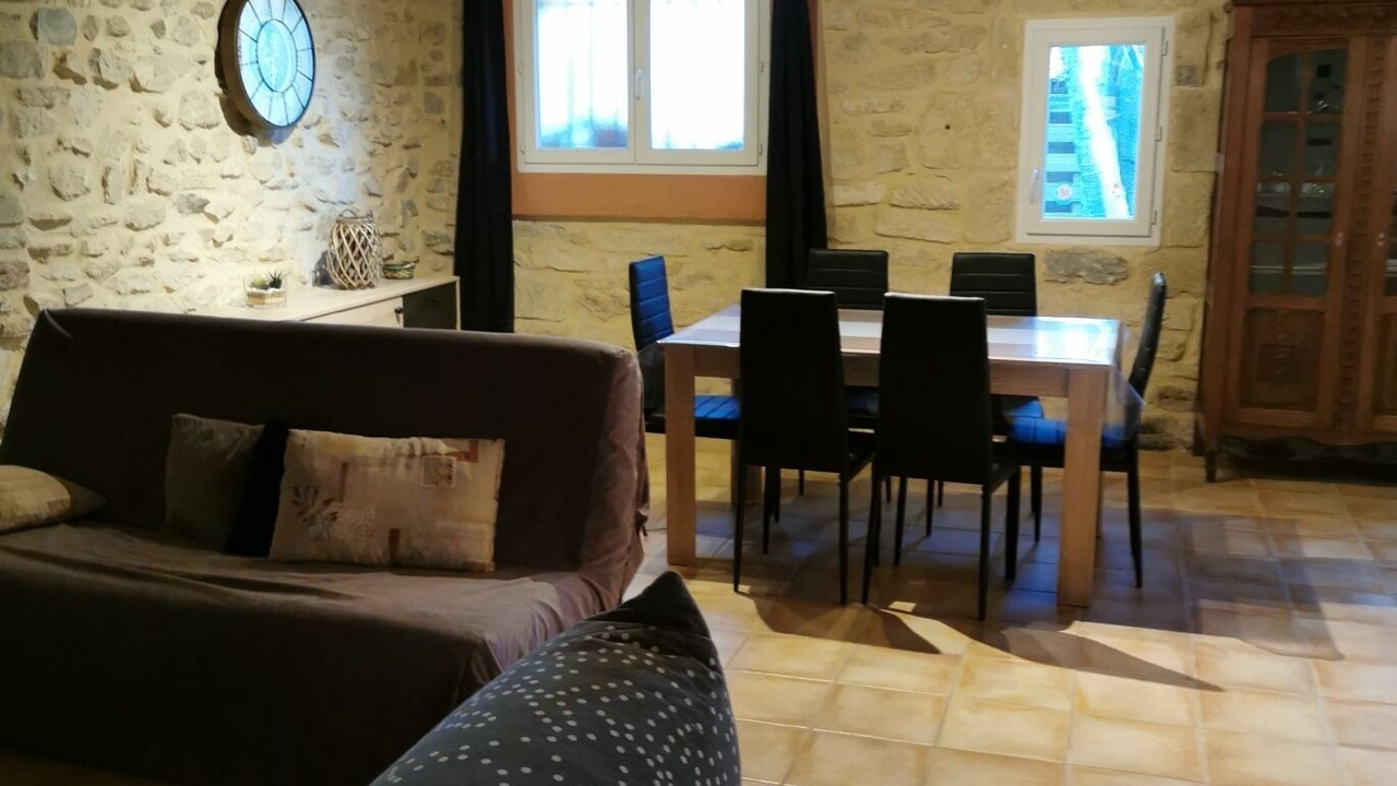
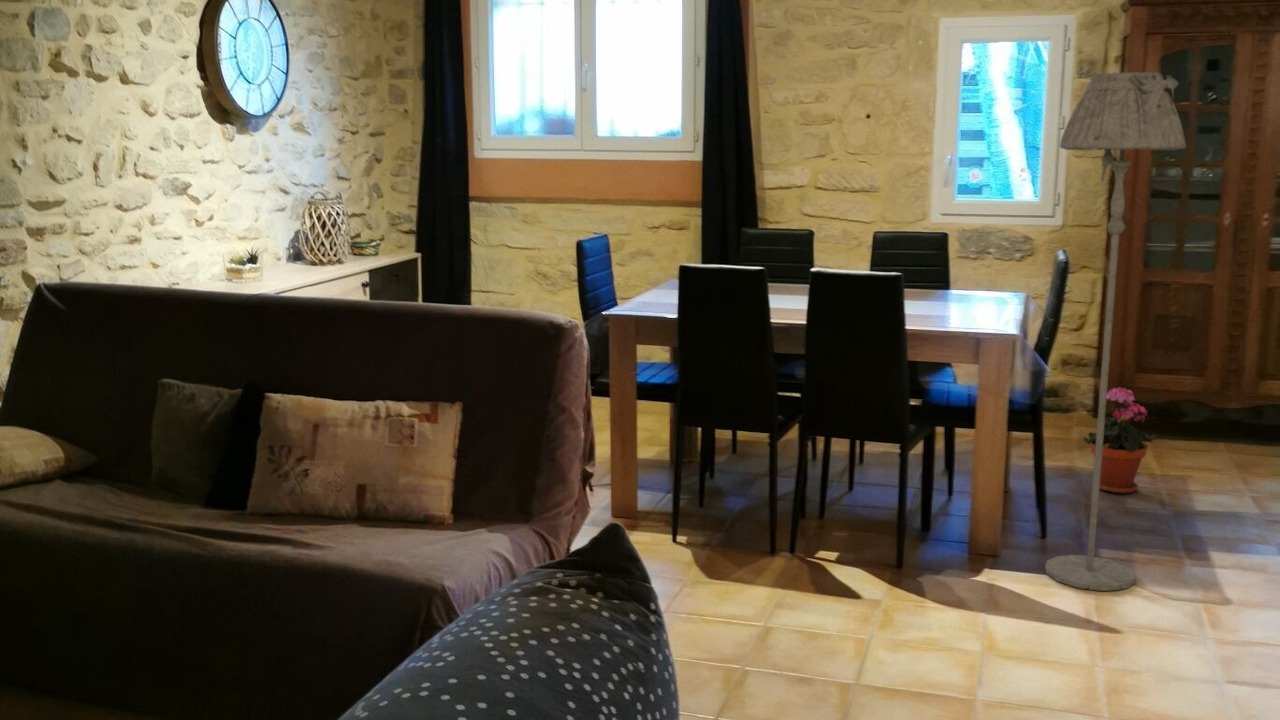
+ potted plant [1082,386,1158,495]
+ floor lamp [1044,71,1187,592]
